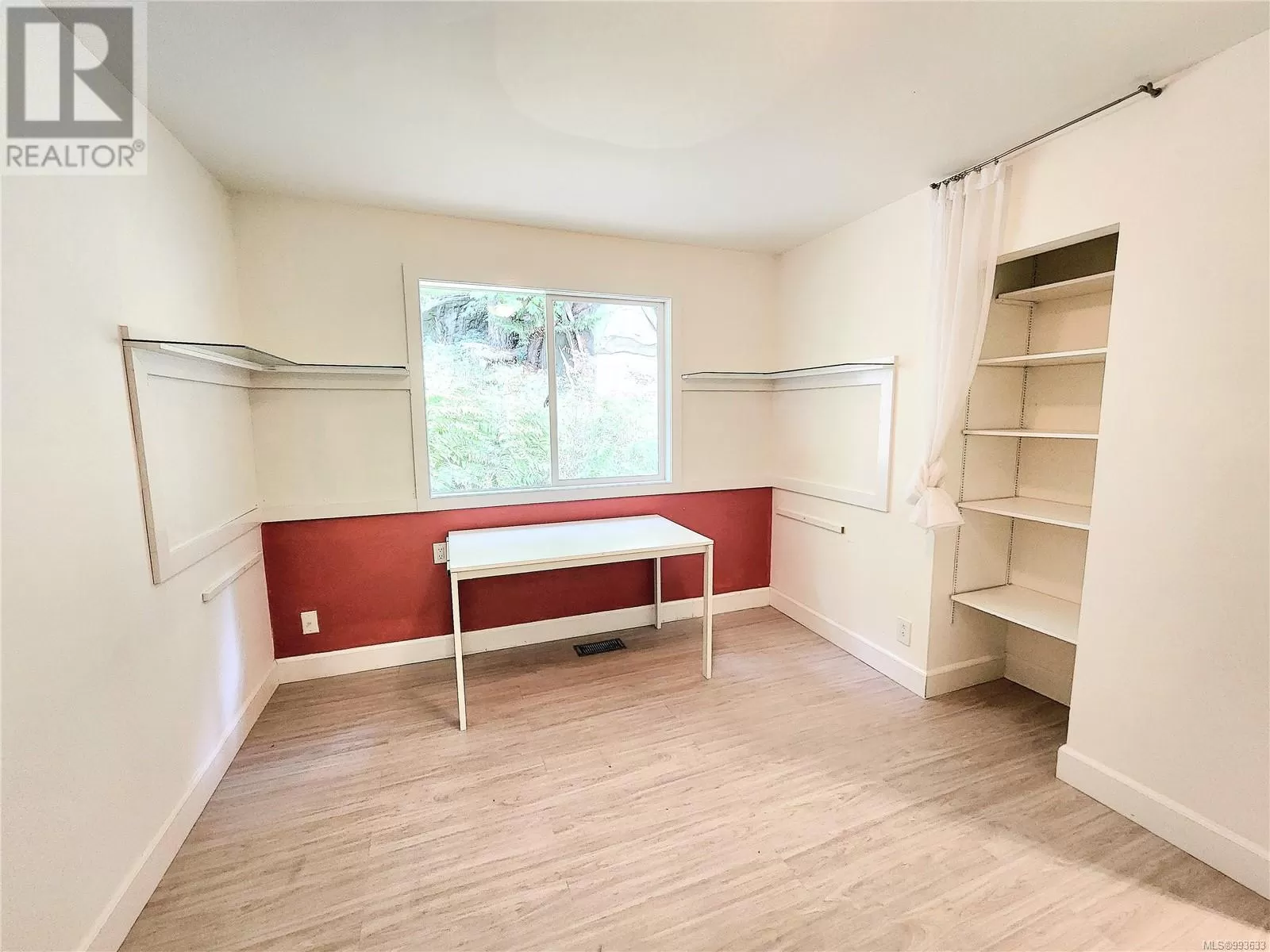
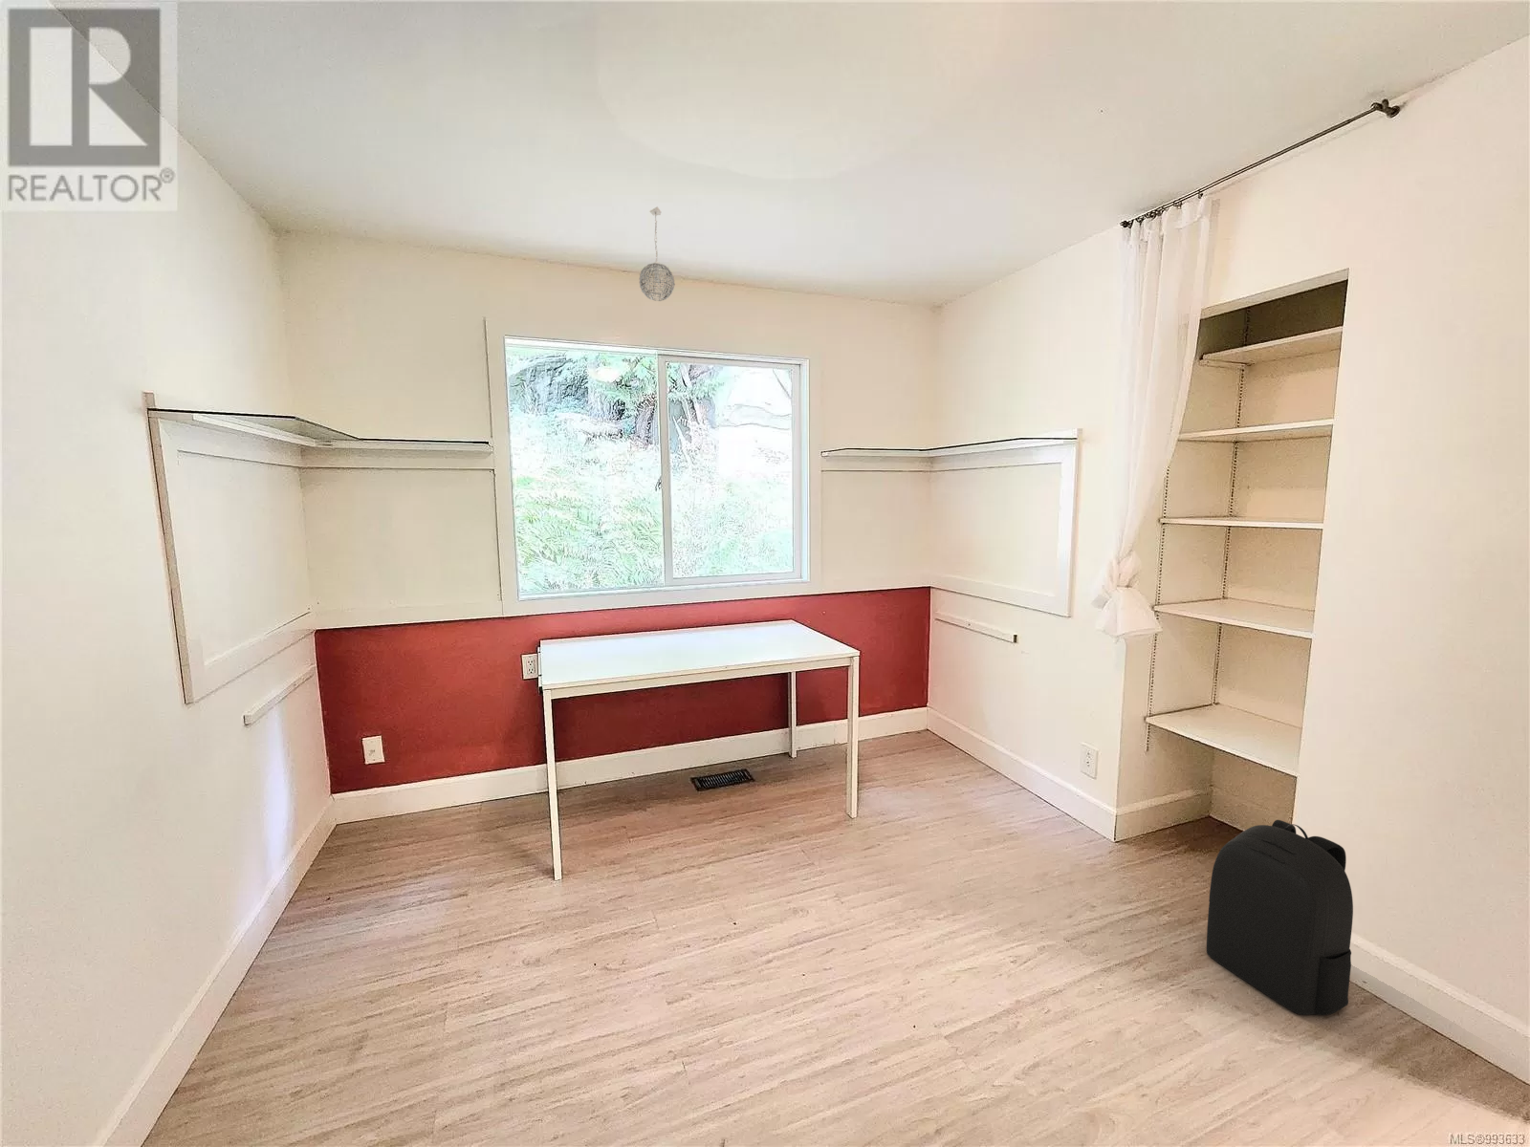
+ pendant light [639,206,675,302]
+ backpack [1206,819,1354,1016]
